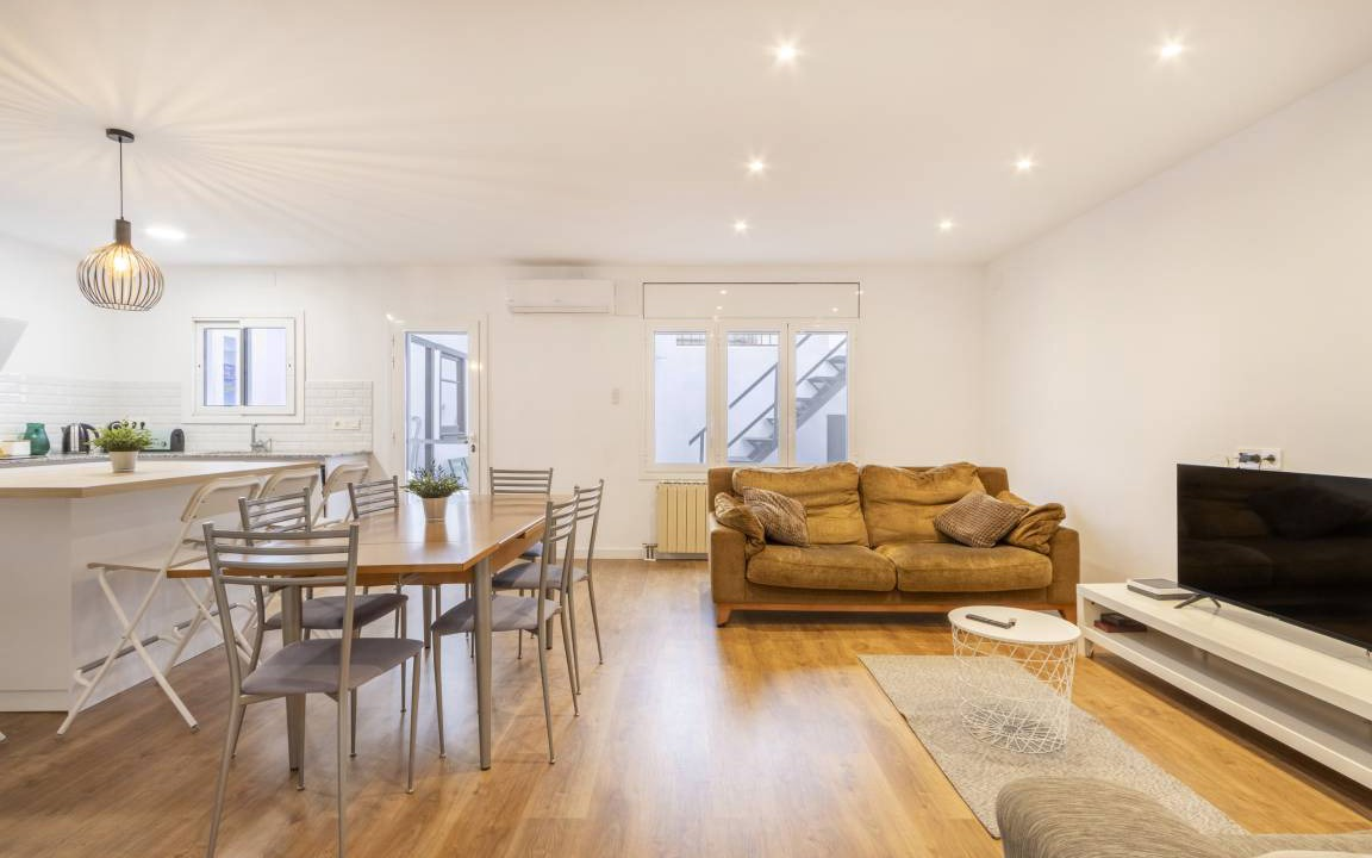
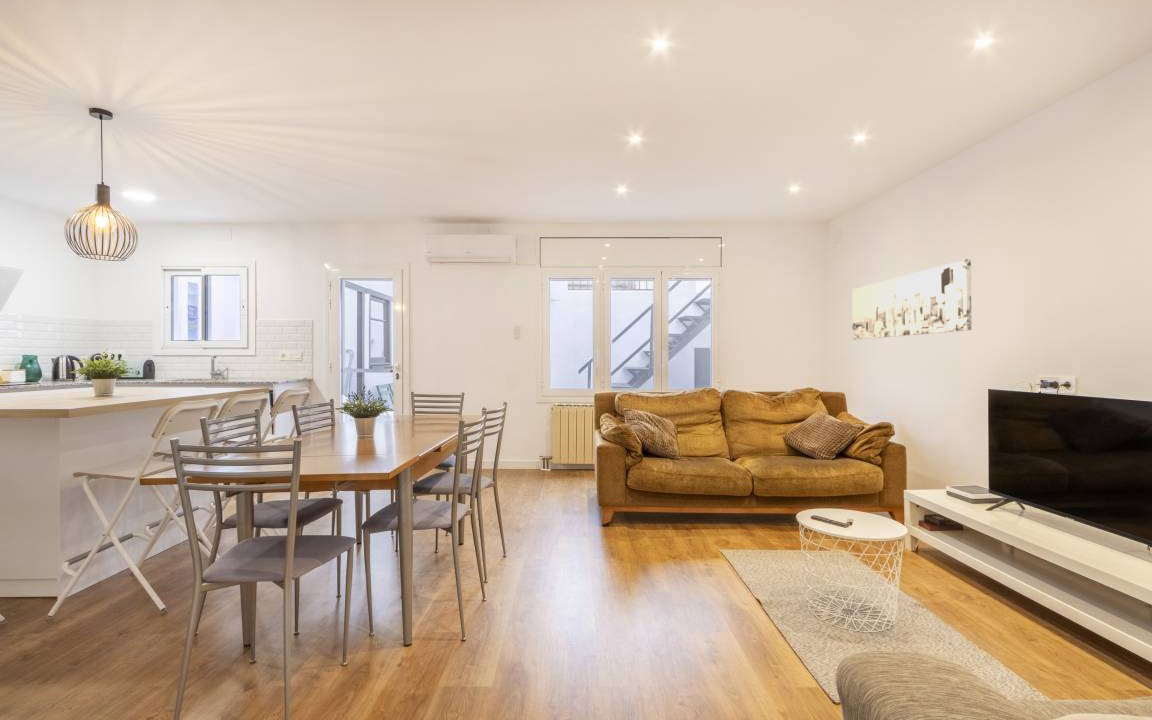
+ wall art [851,258,973,341]
